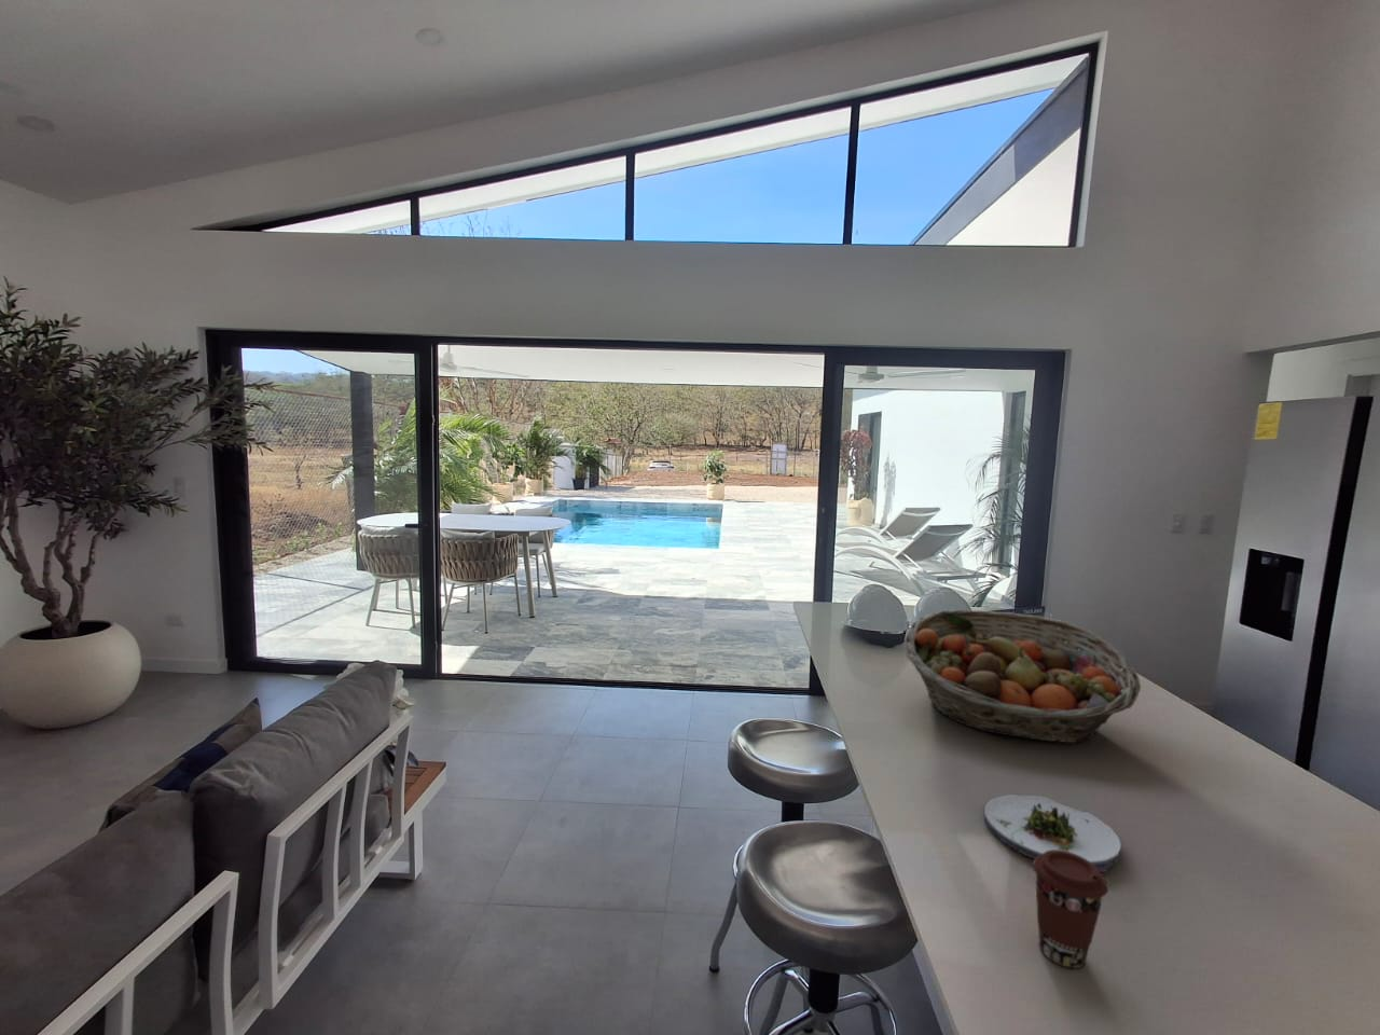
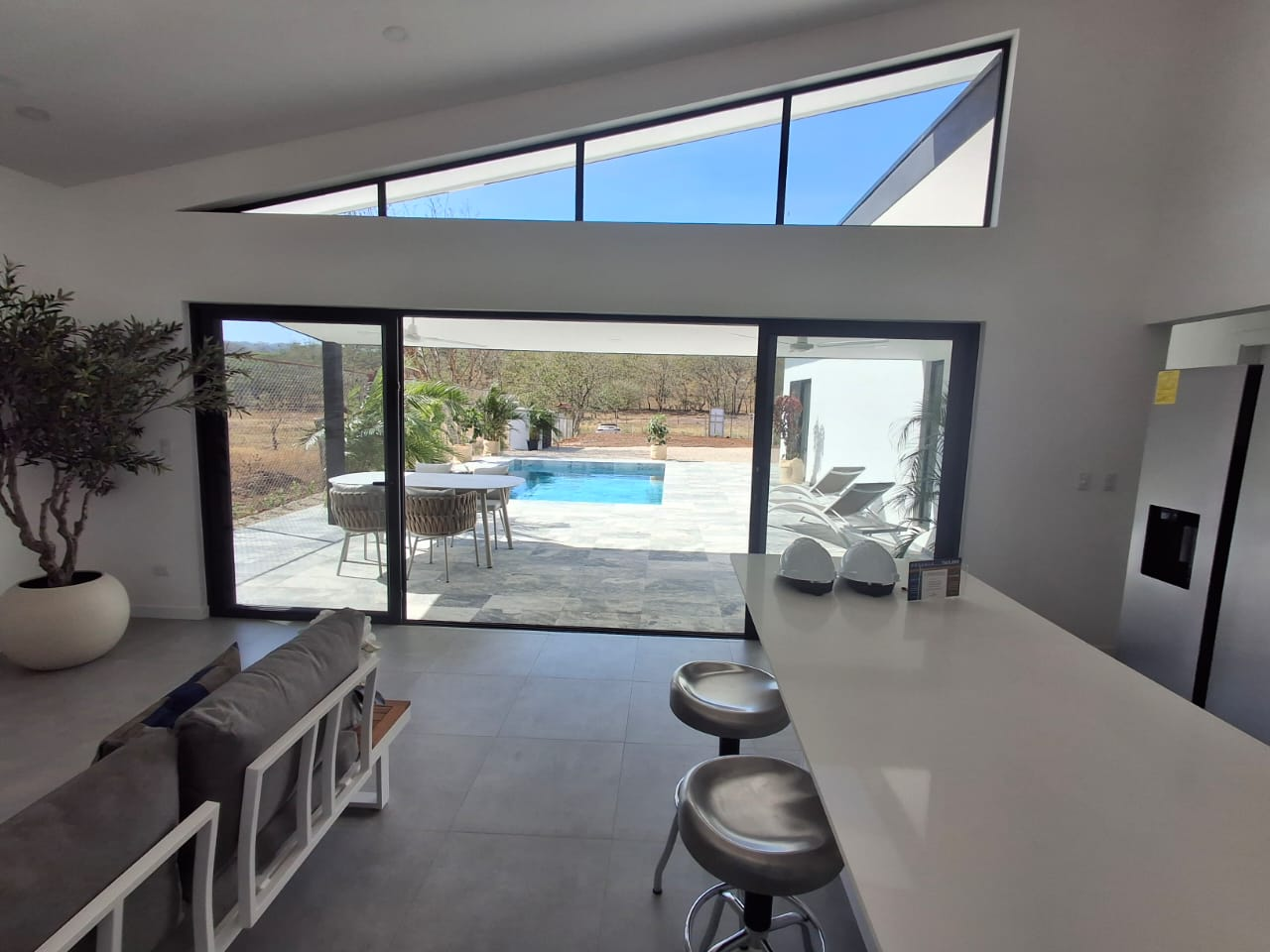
- salad plate [983,794,1122,873]
- coffee cup [1032,849,1109,970]
- fruit basket [903,609,1142,744]
